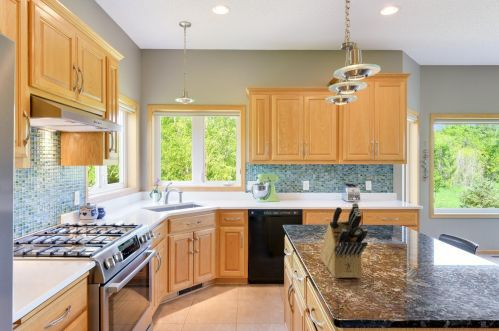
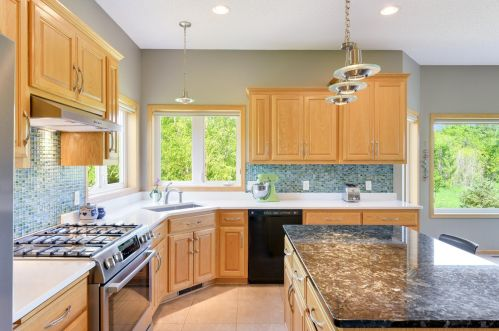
- knife block [319,202,369,279]
